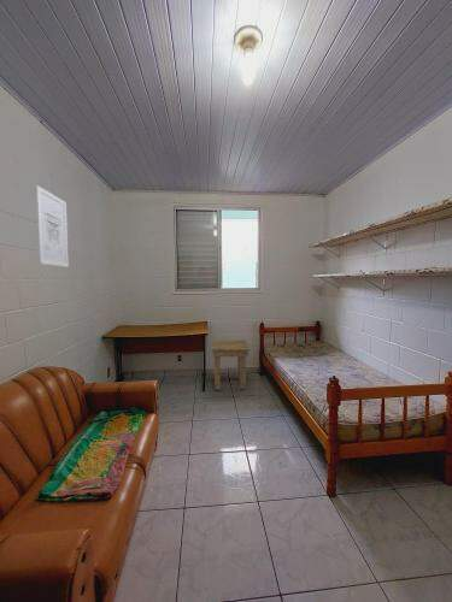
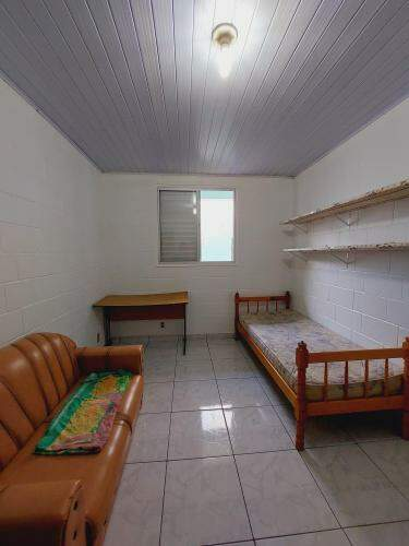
- wall art [34,184,70,268]
- side table [209,340,252,391]
